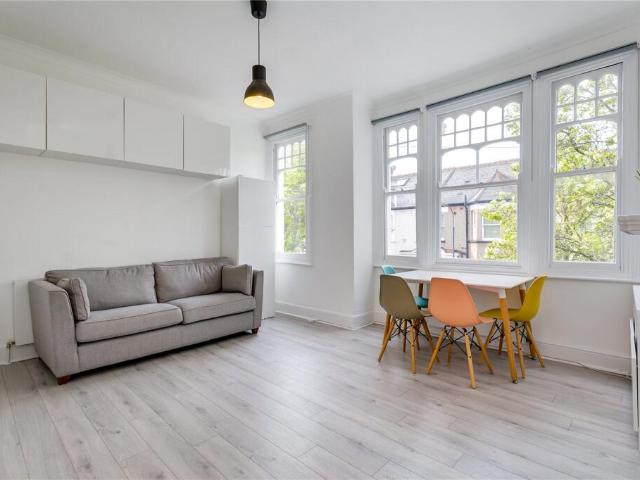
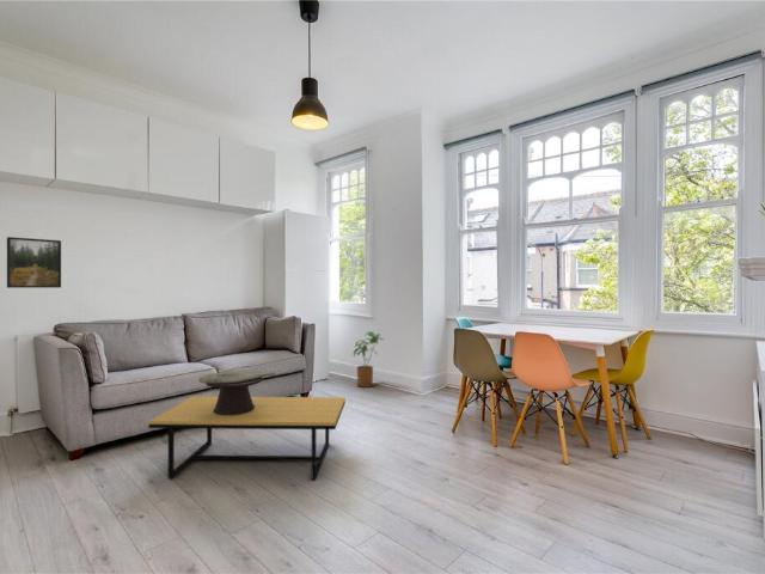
+ coffee table [147,396,347,482]
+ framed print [6,236,62,289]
+ house plant [353,330,385,389]
+ decorative bowl [197,370,276,415]
